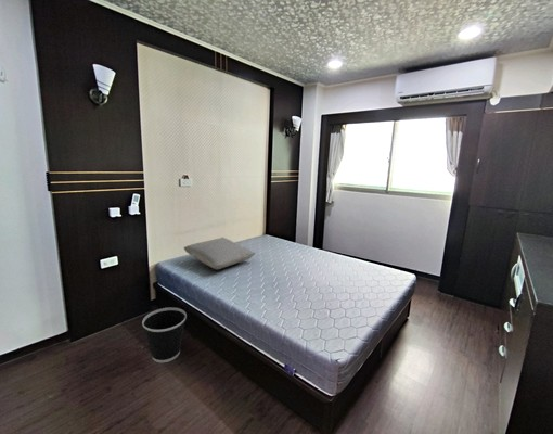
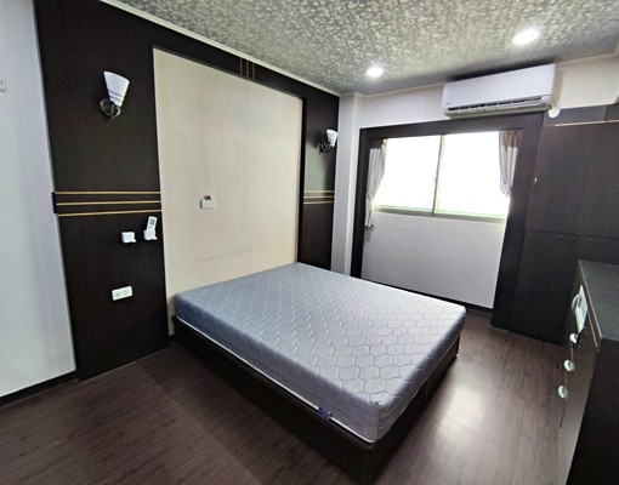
- wastebasket [141,307,188,363]
- pillow [183,237,256,270]
